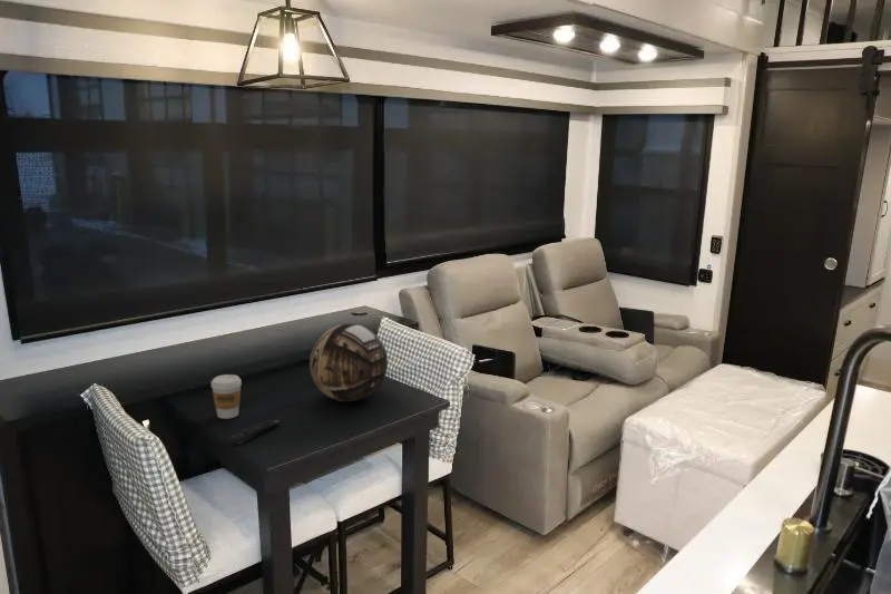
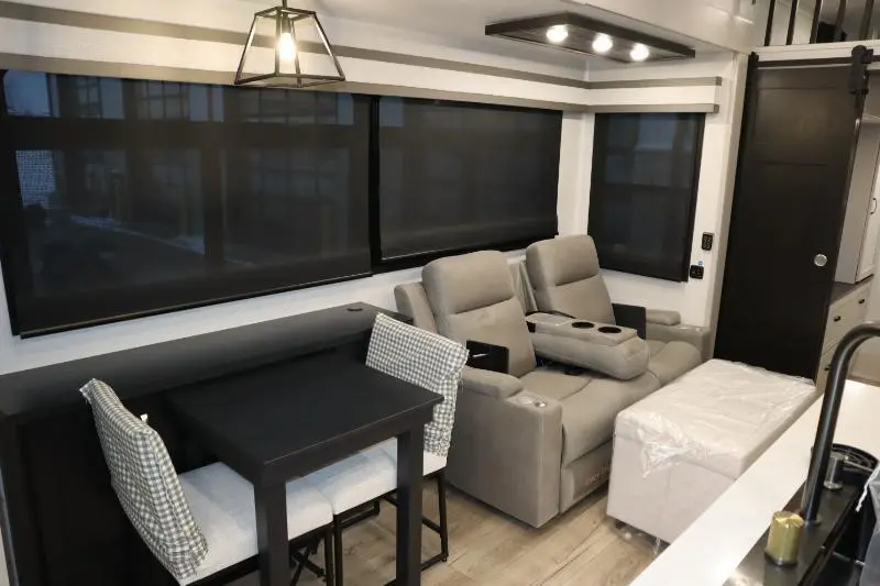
- remote control [228,419,281,446]
- decorative bowl [309,323,389,402]
- coffee cup [209,373,243,420]
